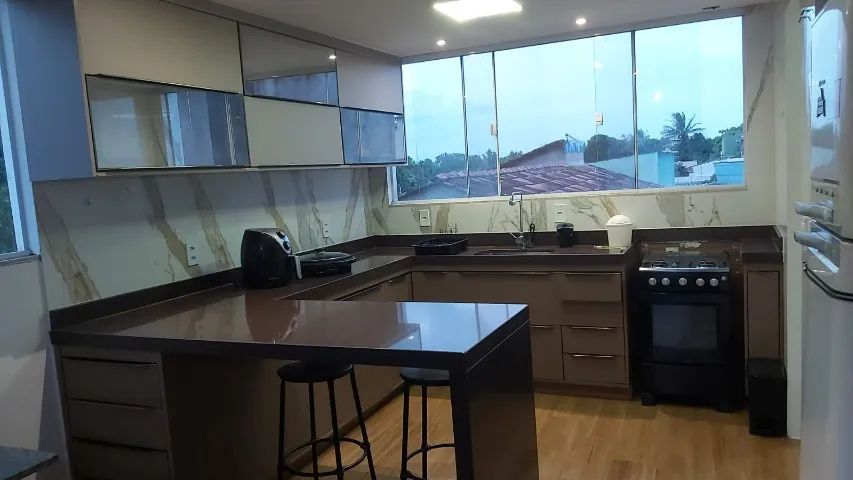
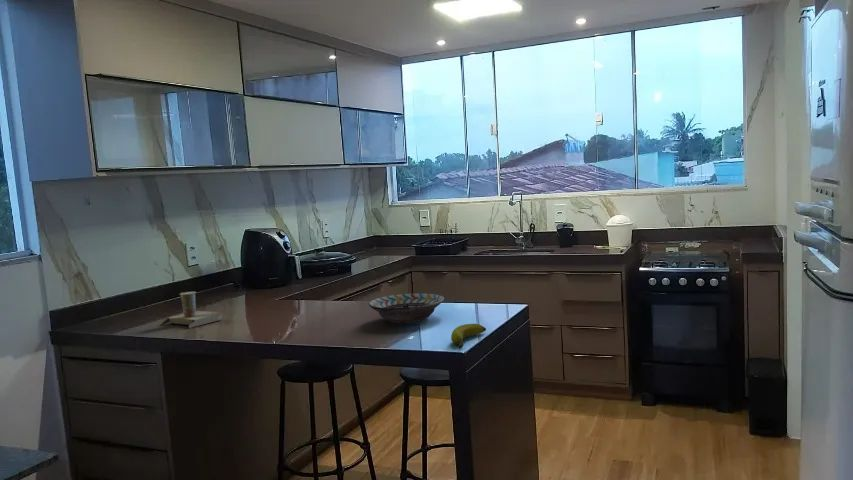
+ banana [450,323,487,350]
+ cup [158,291,223,329]
+ decorative bowl [367,292,445,324]
